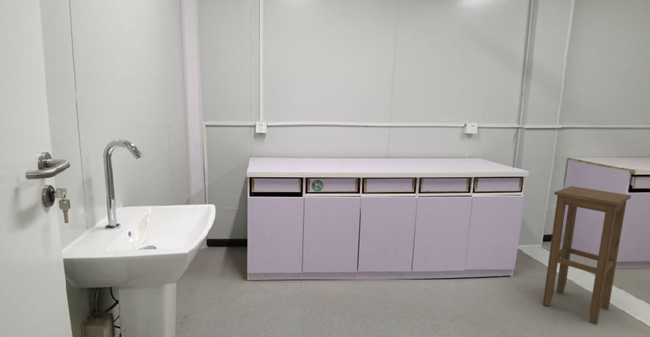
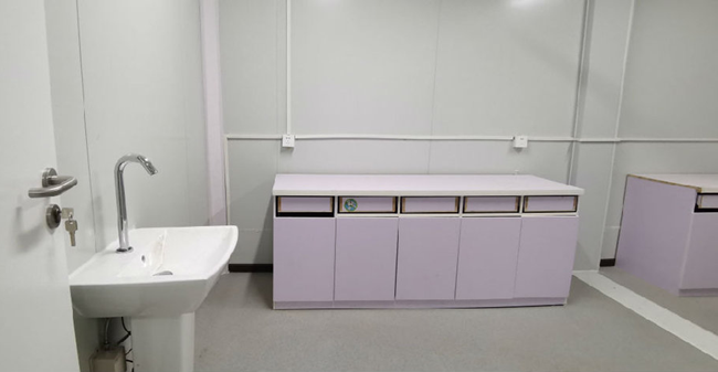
- stool [542,185,632,325]
